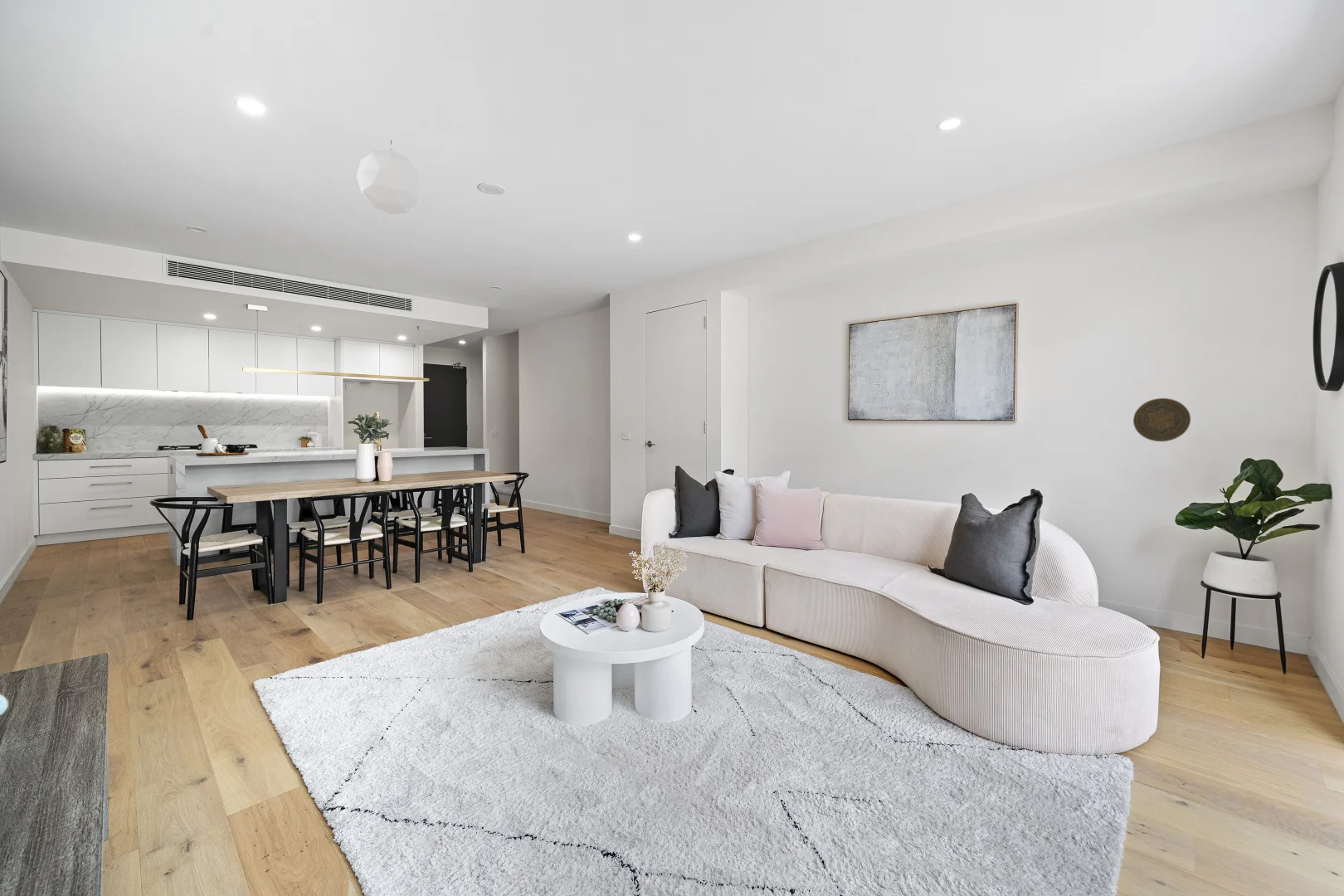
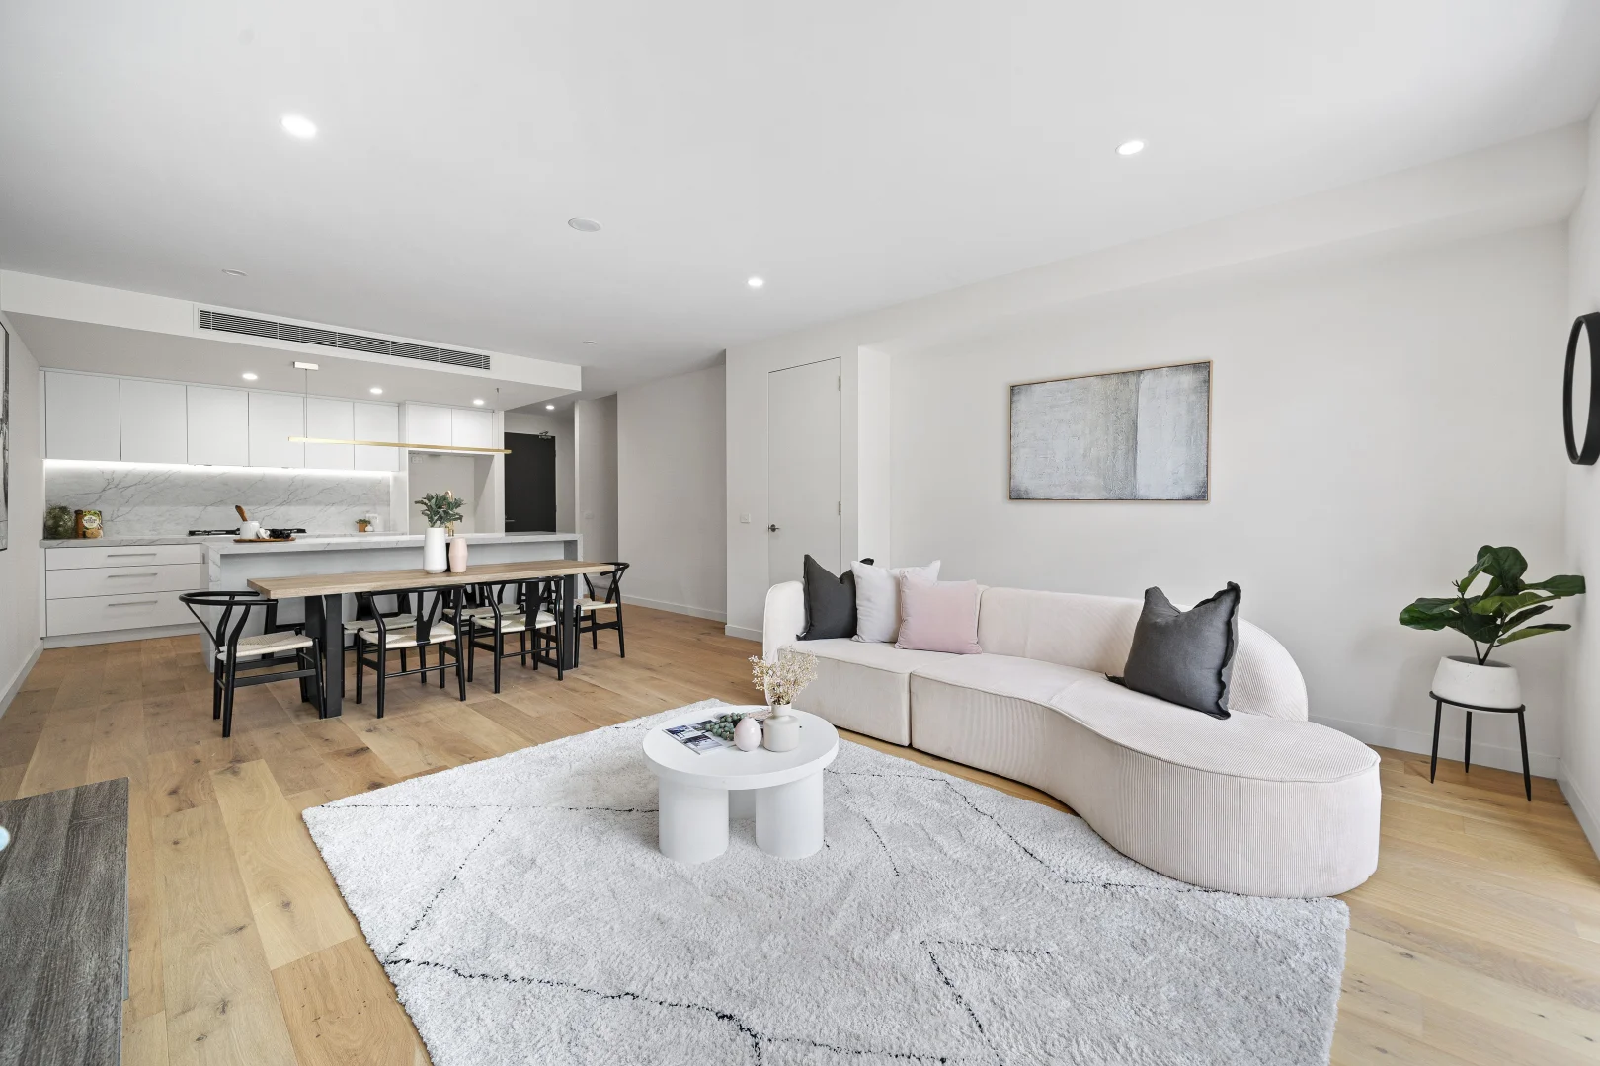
- decorative plate [1132,397,1191,442]
- pendant light [356,139,424,215]
